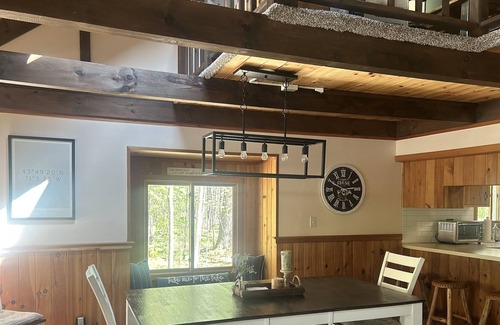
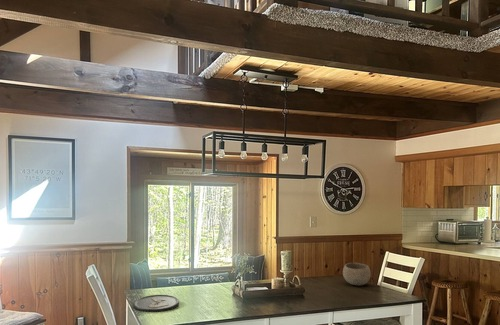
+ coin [132,294,180,313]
+ bowl [342,262,372,287]
